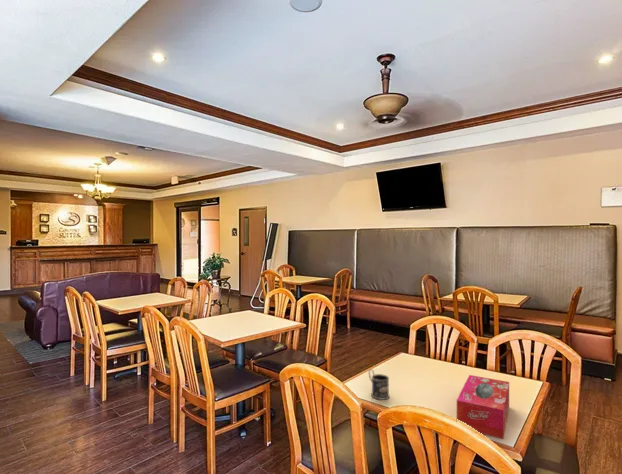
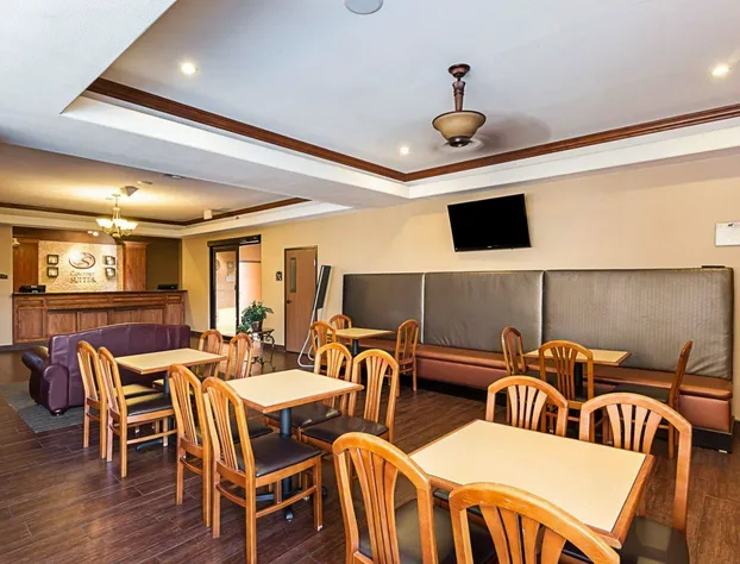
- mug [368,368,391,401]
- tissue box [456,374,510,440]
